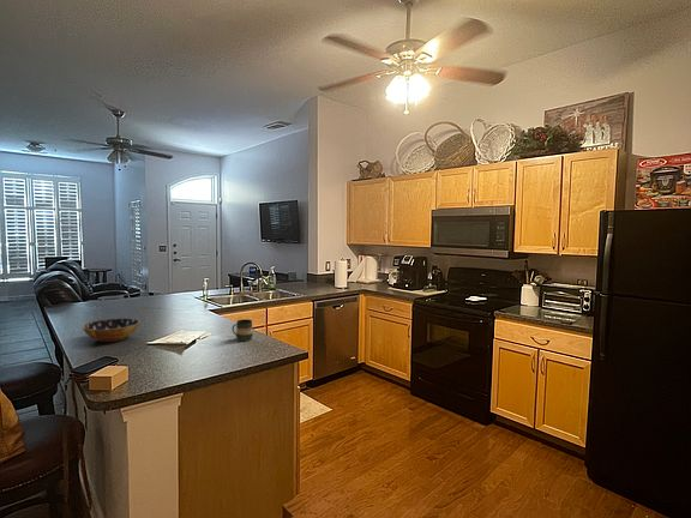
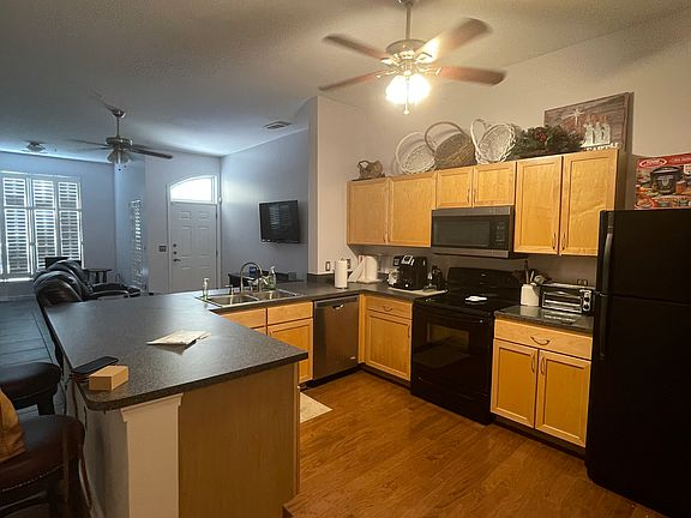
- mug [232,318,254,342]
- bowl [80,318,142,343]
